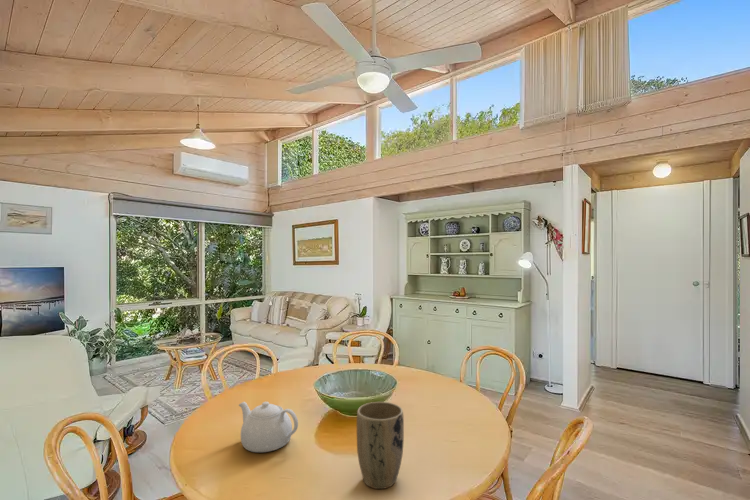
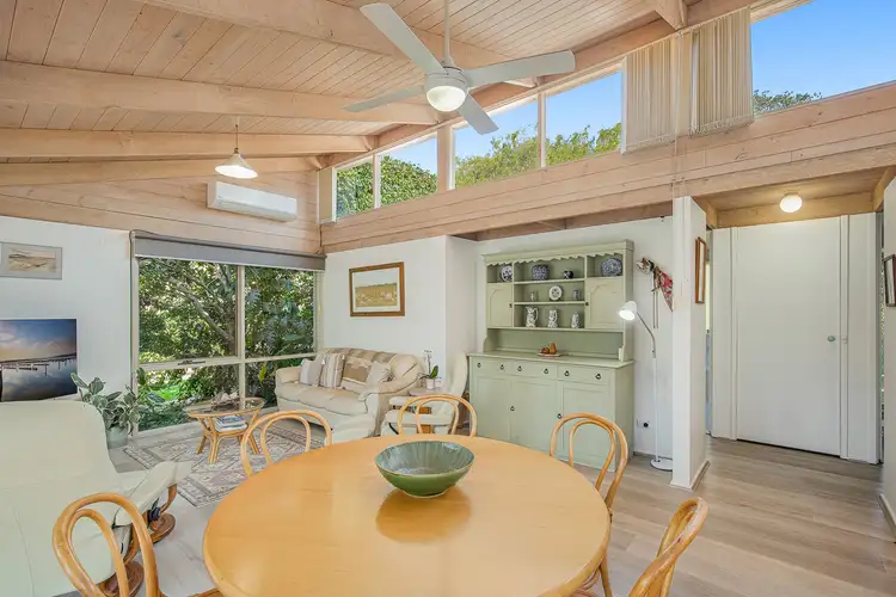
- teapot [238,401,299,453]
- plant pot [356,401,405,490]
